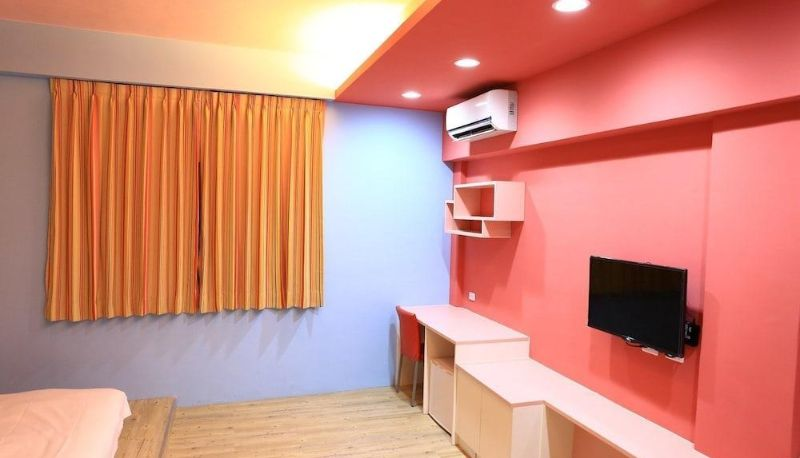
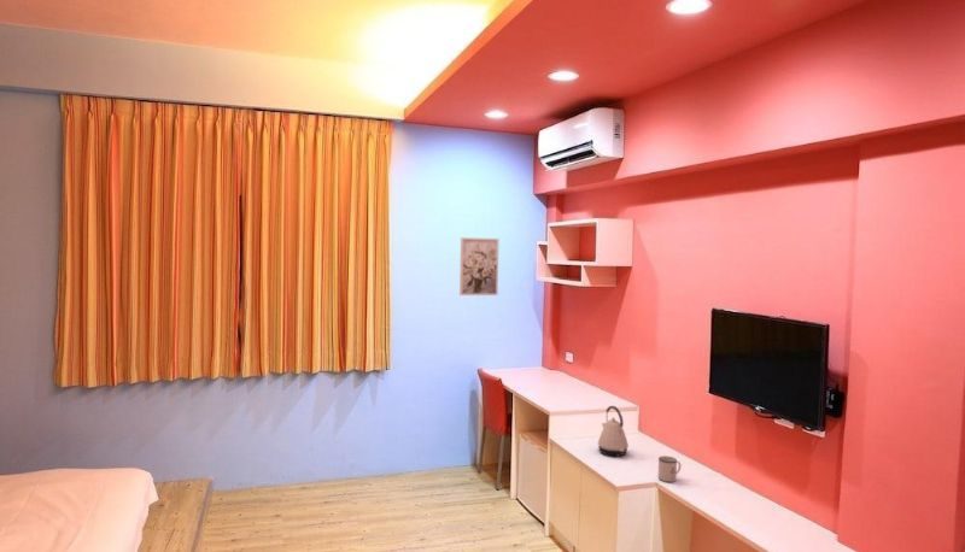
+ kettle [597,405,630,457]
+ wall art [458,236,501,296]
+ mug [657,454,682,483]
